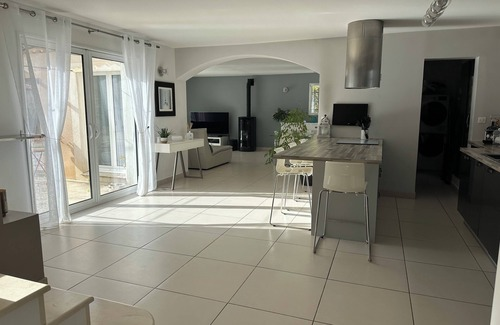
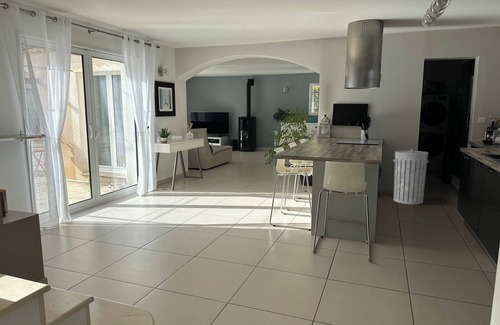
+ trash can [392,148,429,205]
